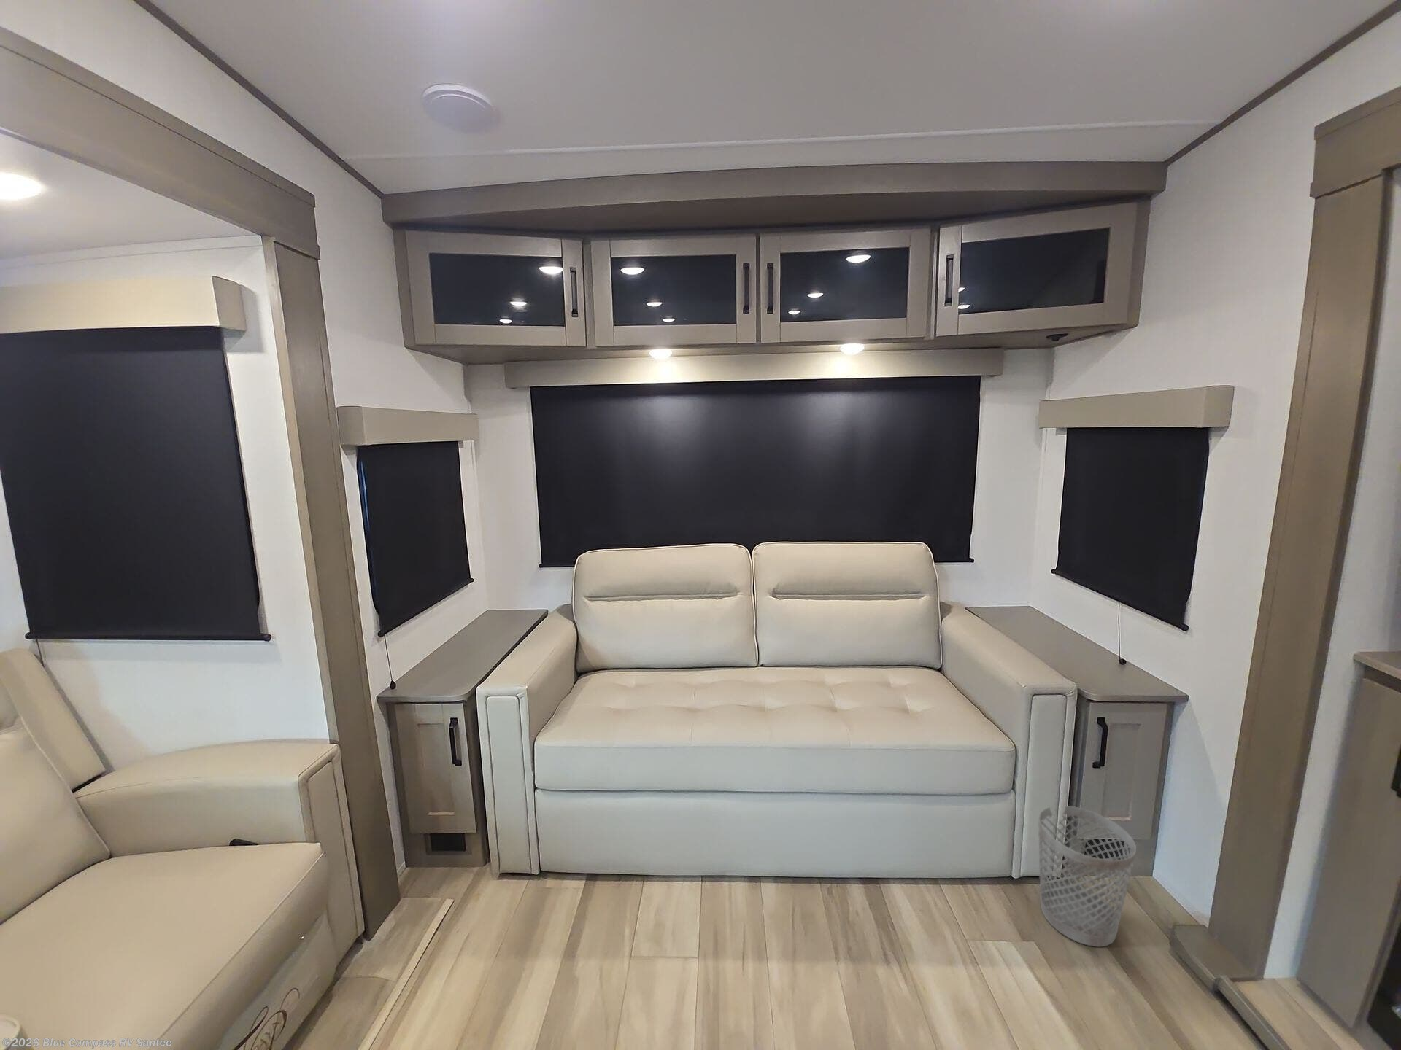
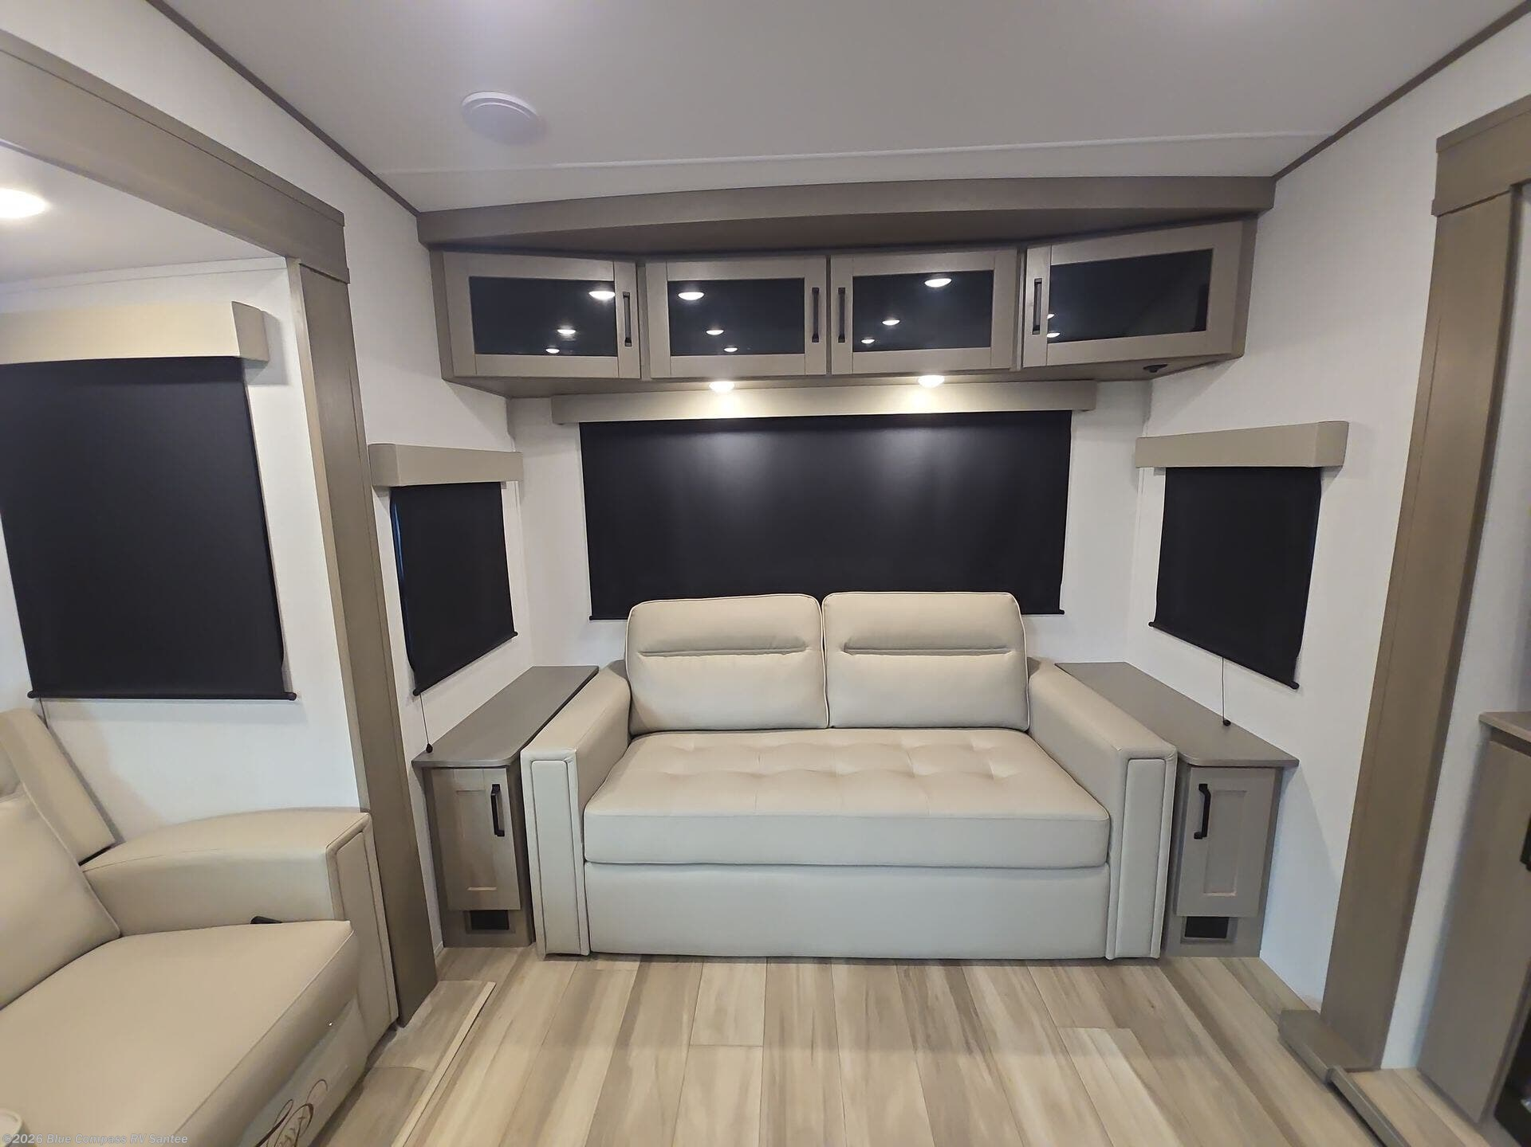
- wastebasket [1038,805,1137,947]
